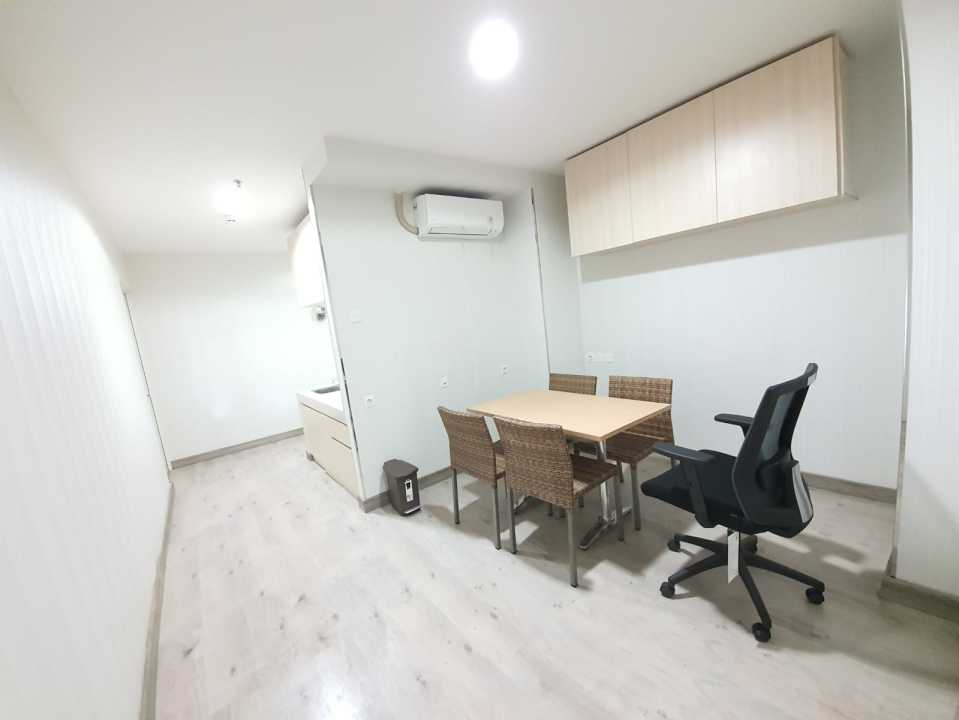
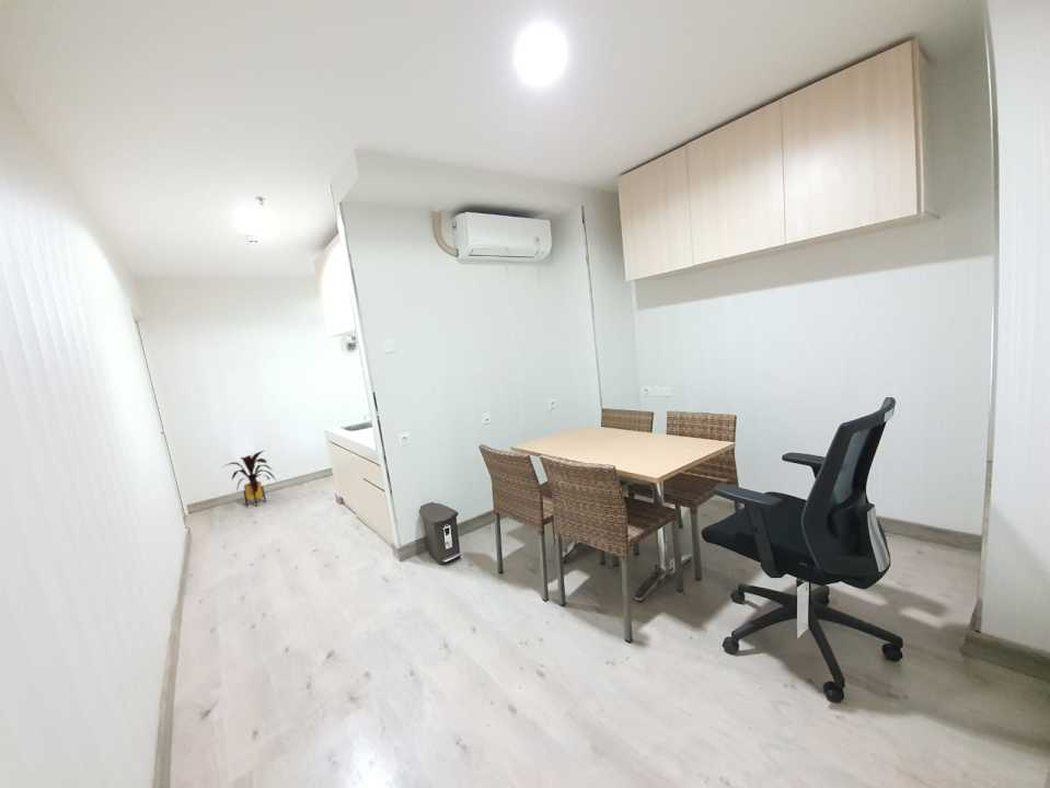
+ house plant [221,450,277,508]
